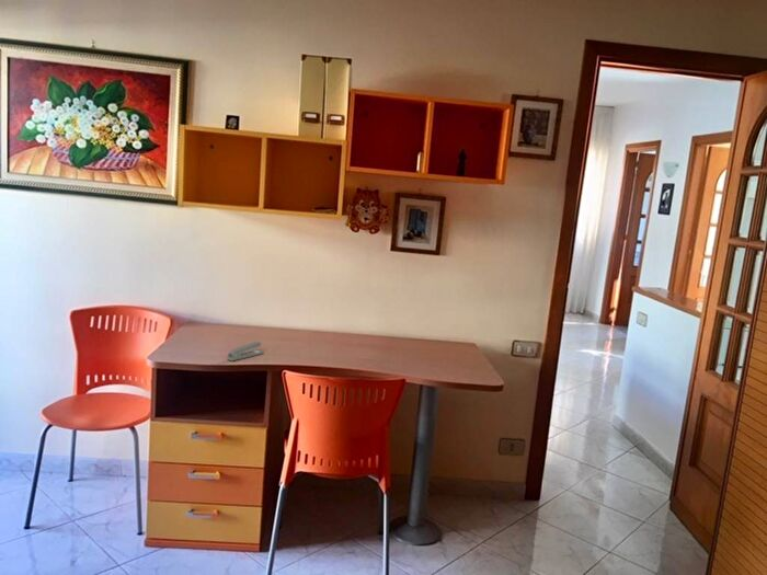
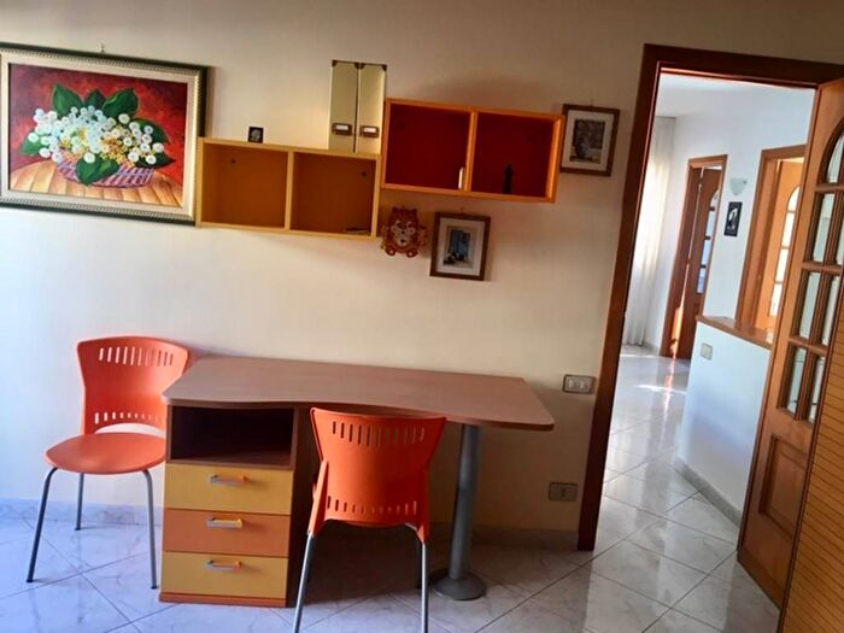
- stapler [226,341,265,361]
